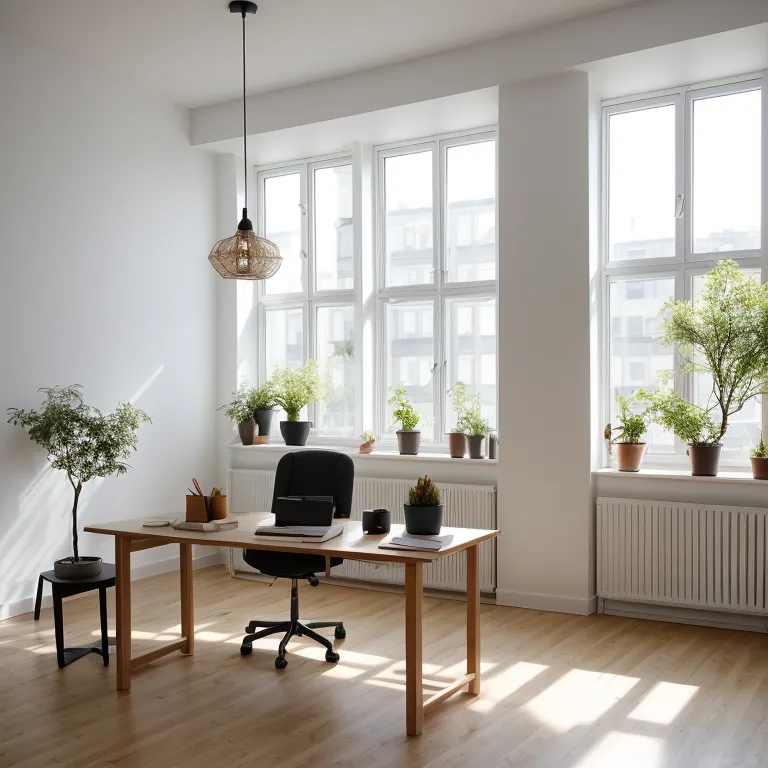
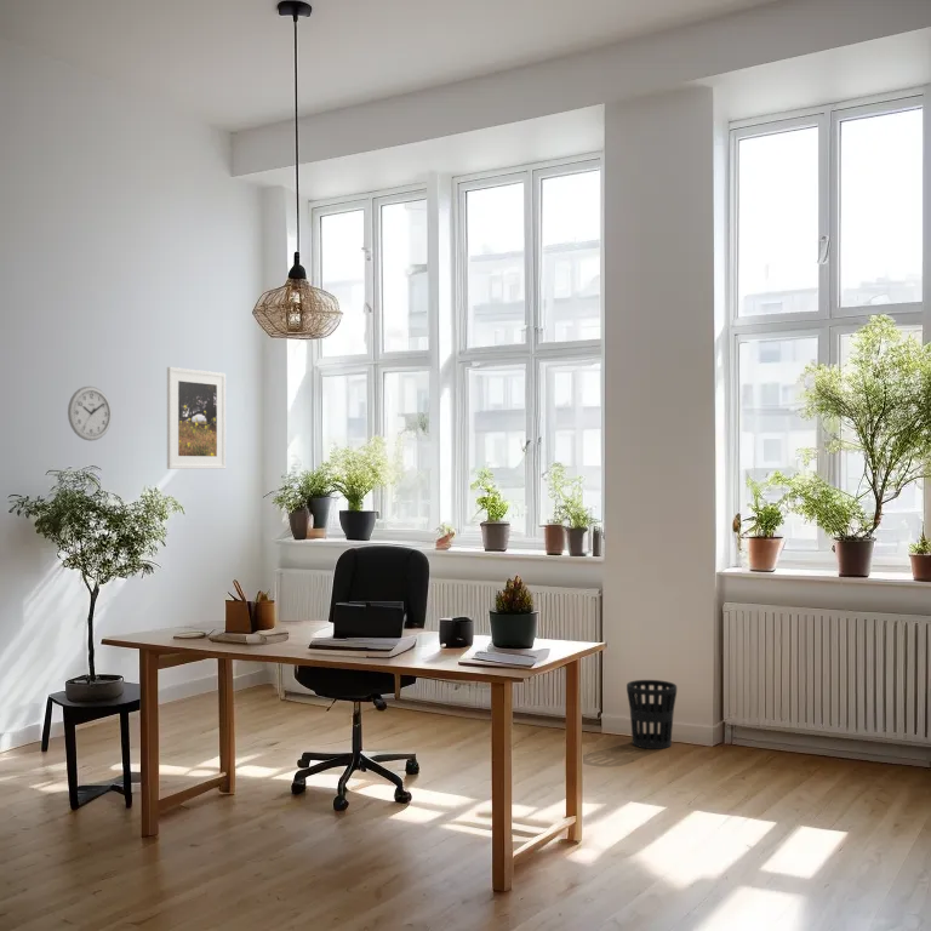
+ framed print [166,366,227,470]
+ wastebasket [626,679,678,750]
+ wall clock [67,385,113,442]
